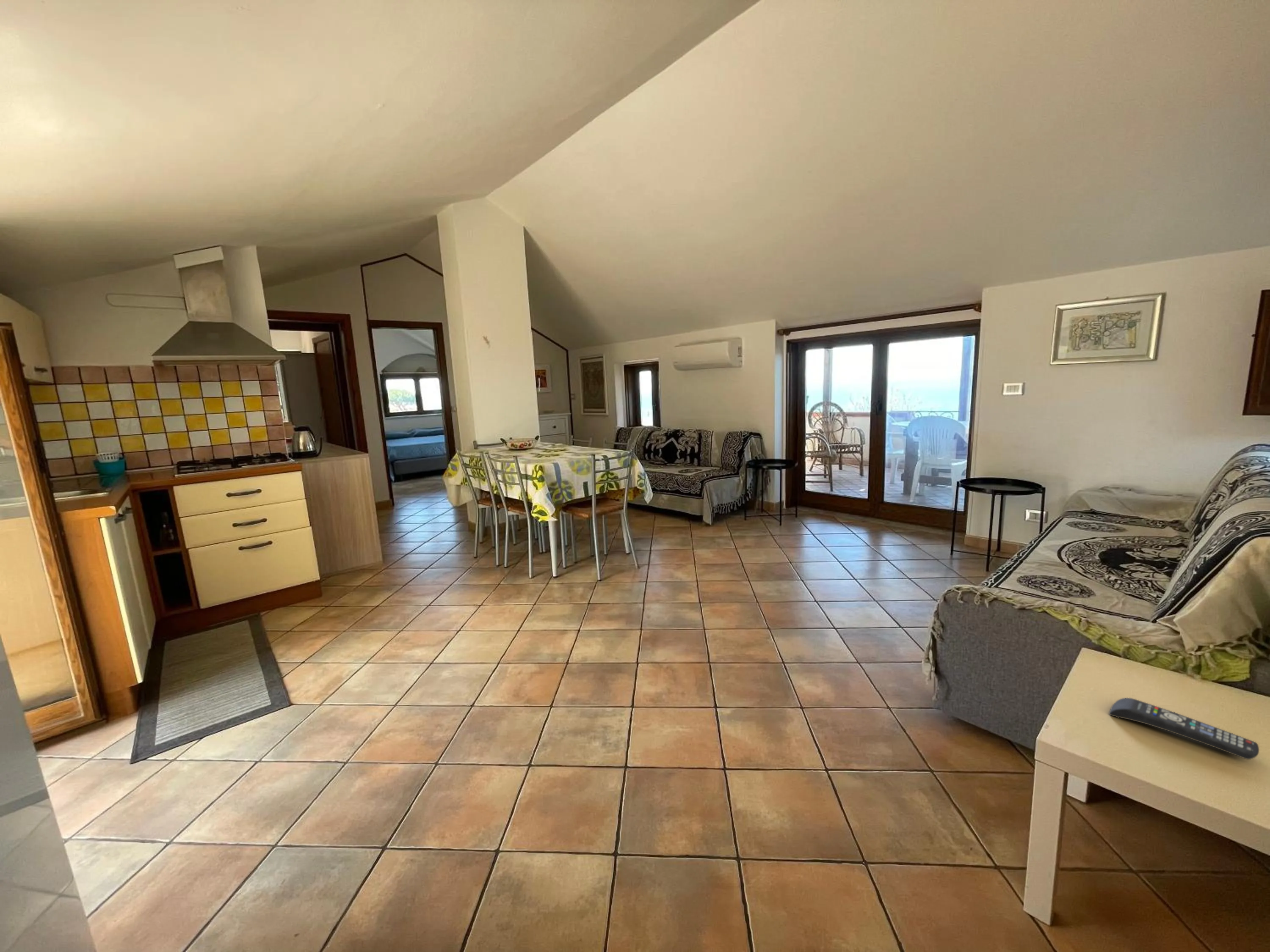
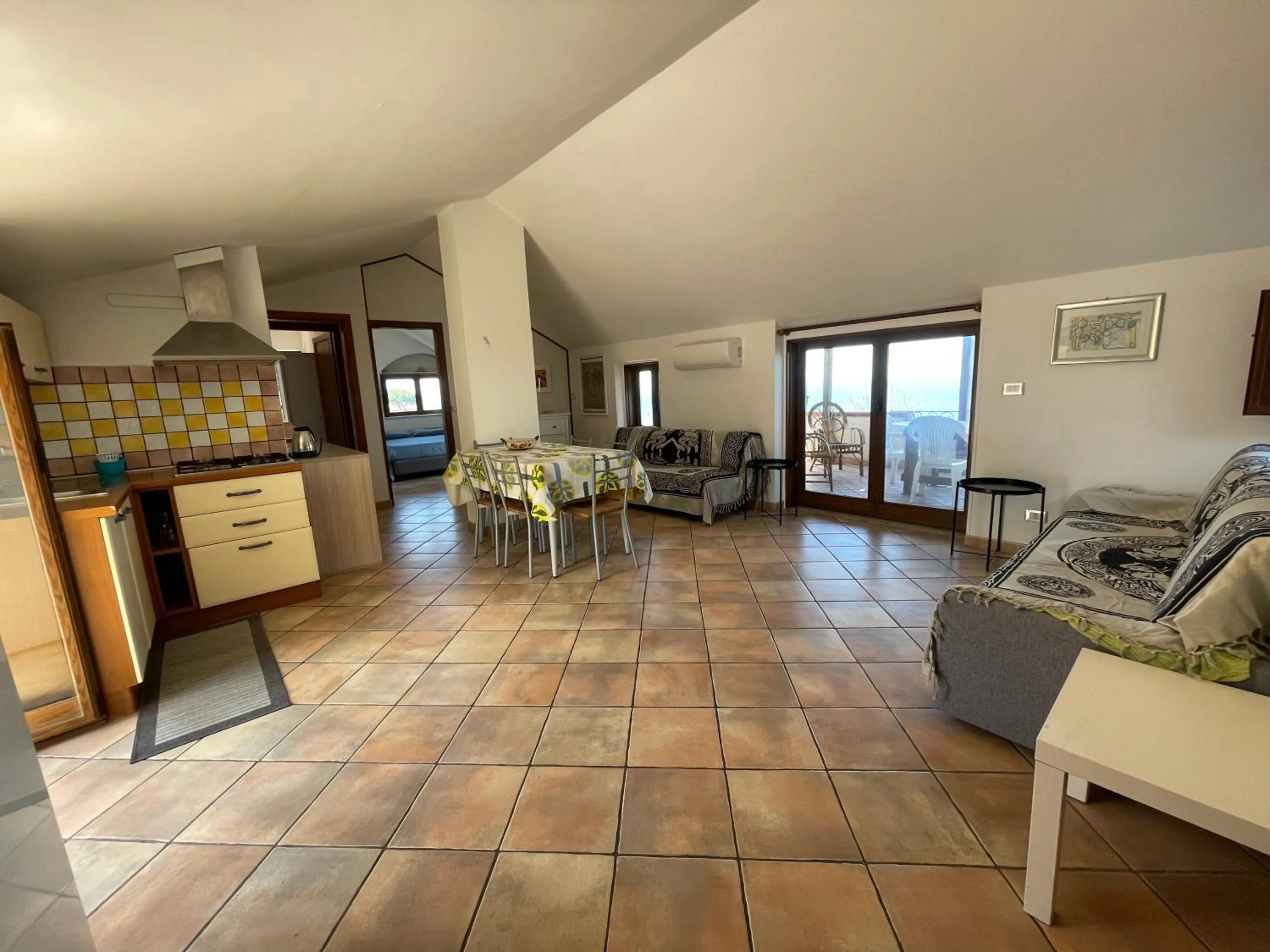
- remote control [1109,697,1259,760]
